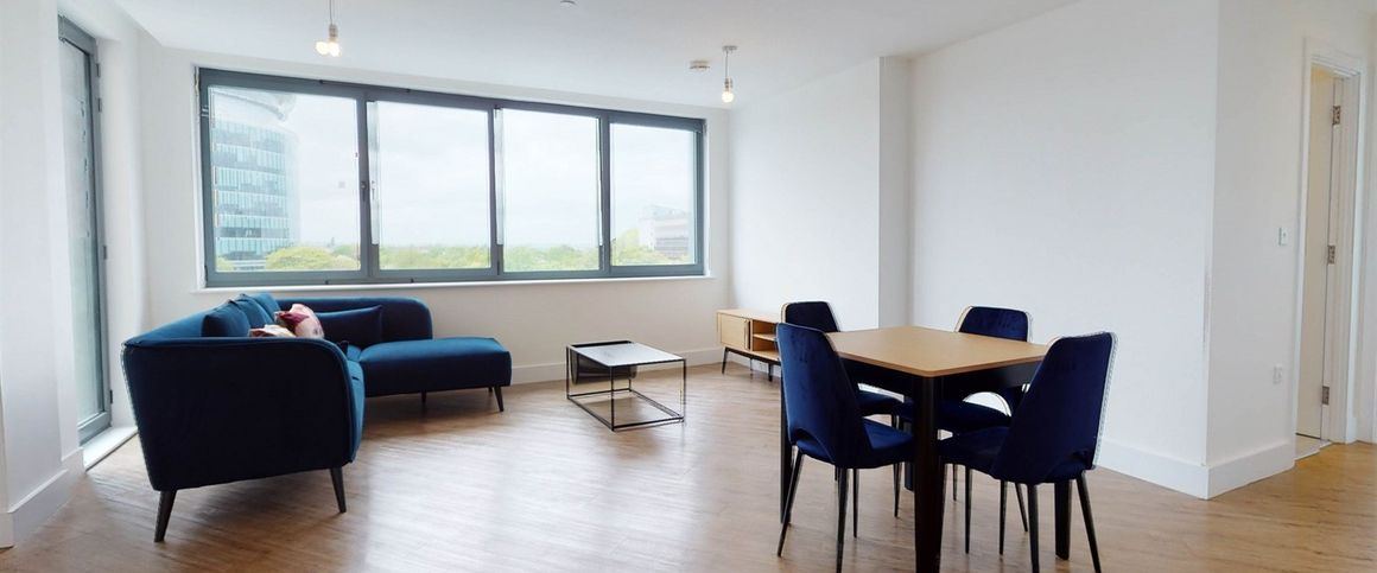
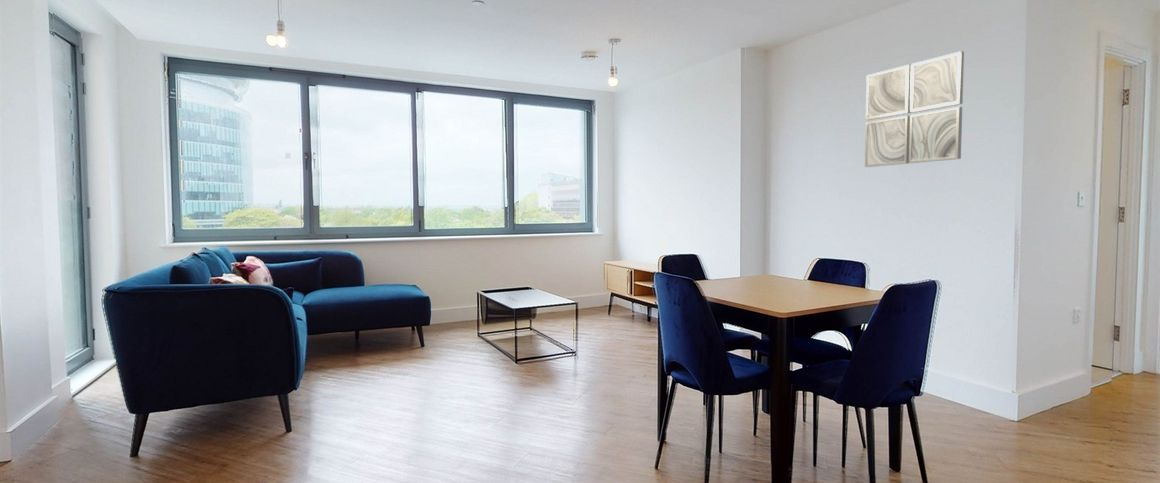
+ wall art [864,50,965,168]
